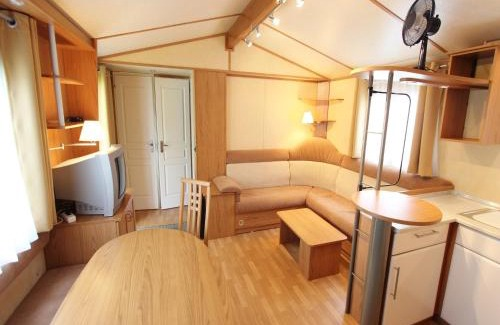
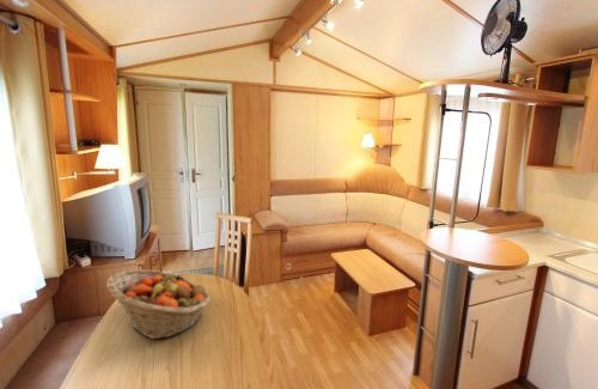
+ fruit basket [105,268,212,340]
